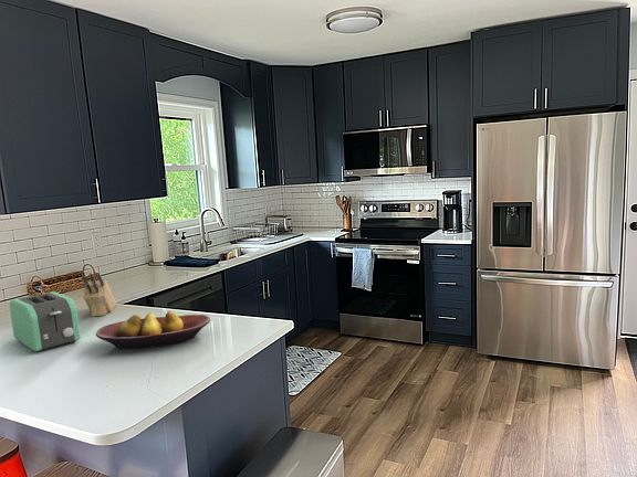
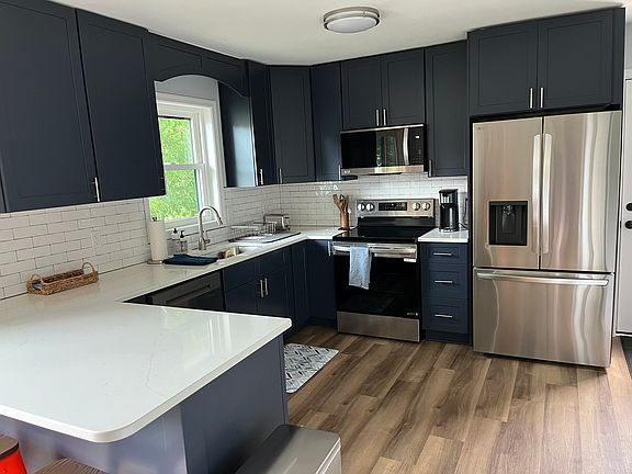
- toaster [9,290,82,352]
- knife block [81,272,117,318]
- fruit bowl [95,310,211,350]
